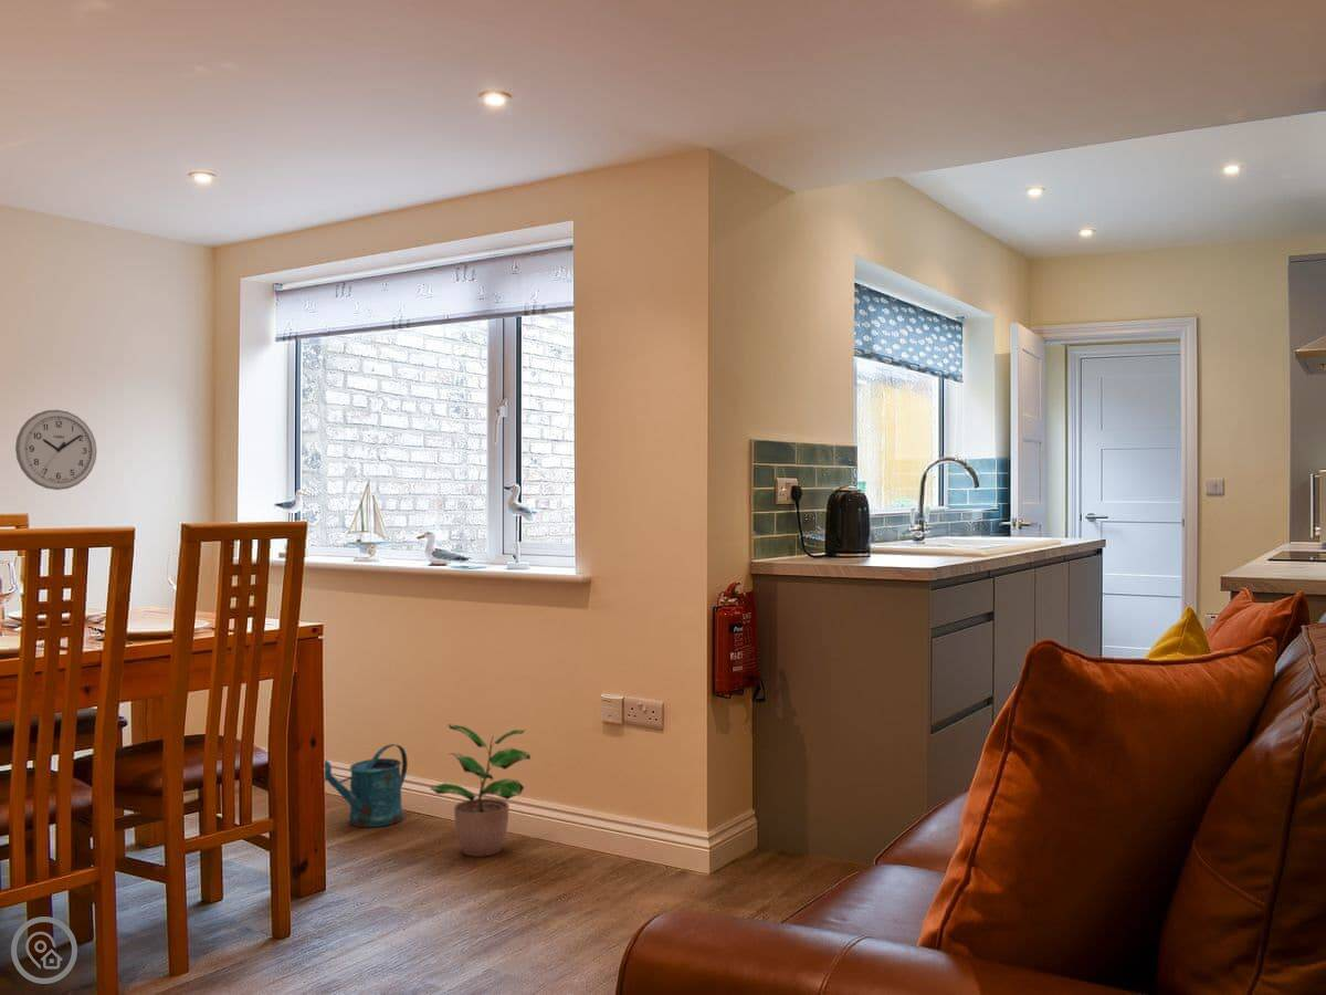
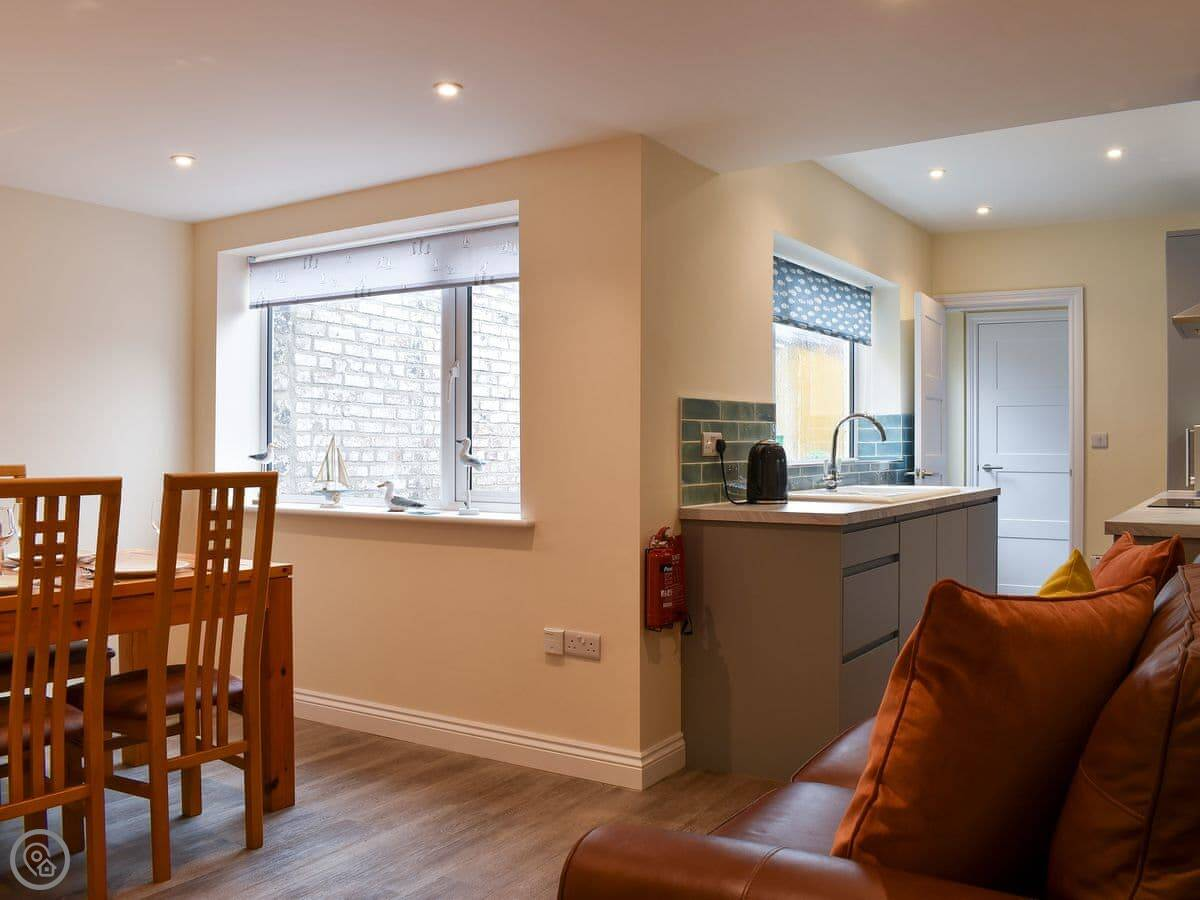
- potted plant [429,723,532,858]
- watering can [324,743,409,828]
- wall clock [14,409,98,491]
